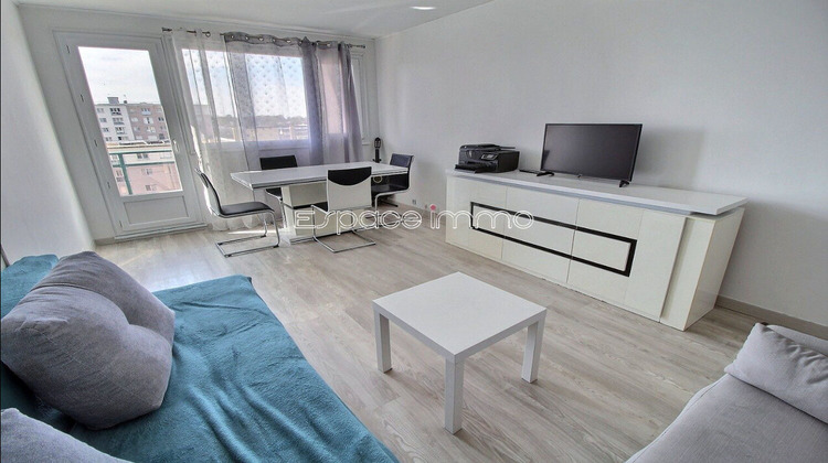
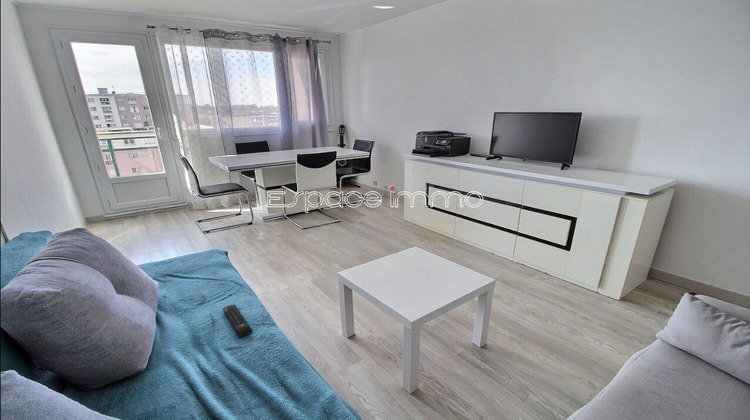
+ remote control [222,304,253,338]
